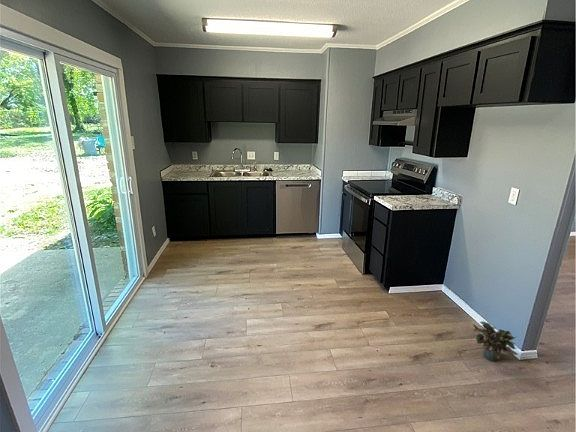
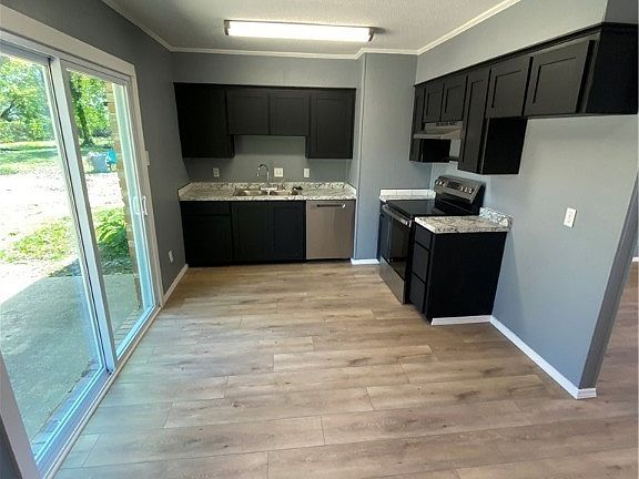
- potted plant [472,321,520,363]
